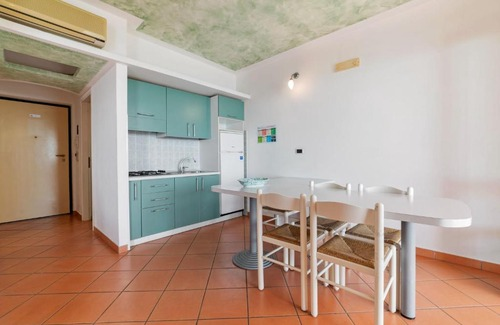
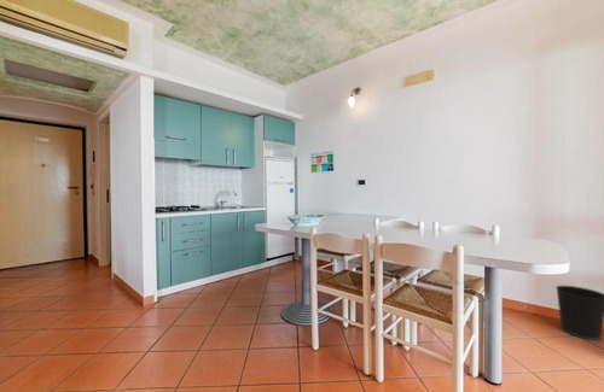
+ wastebasket [554,285,604,341]
